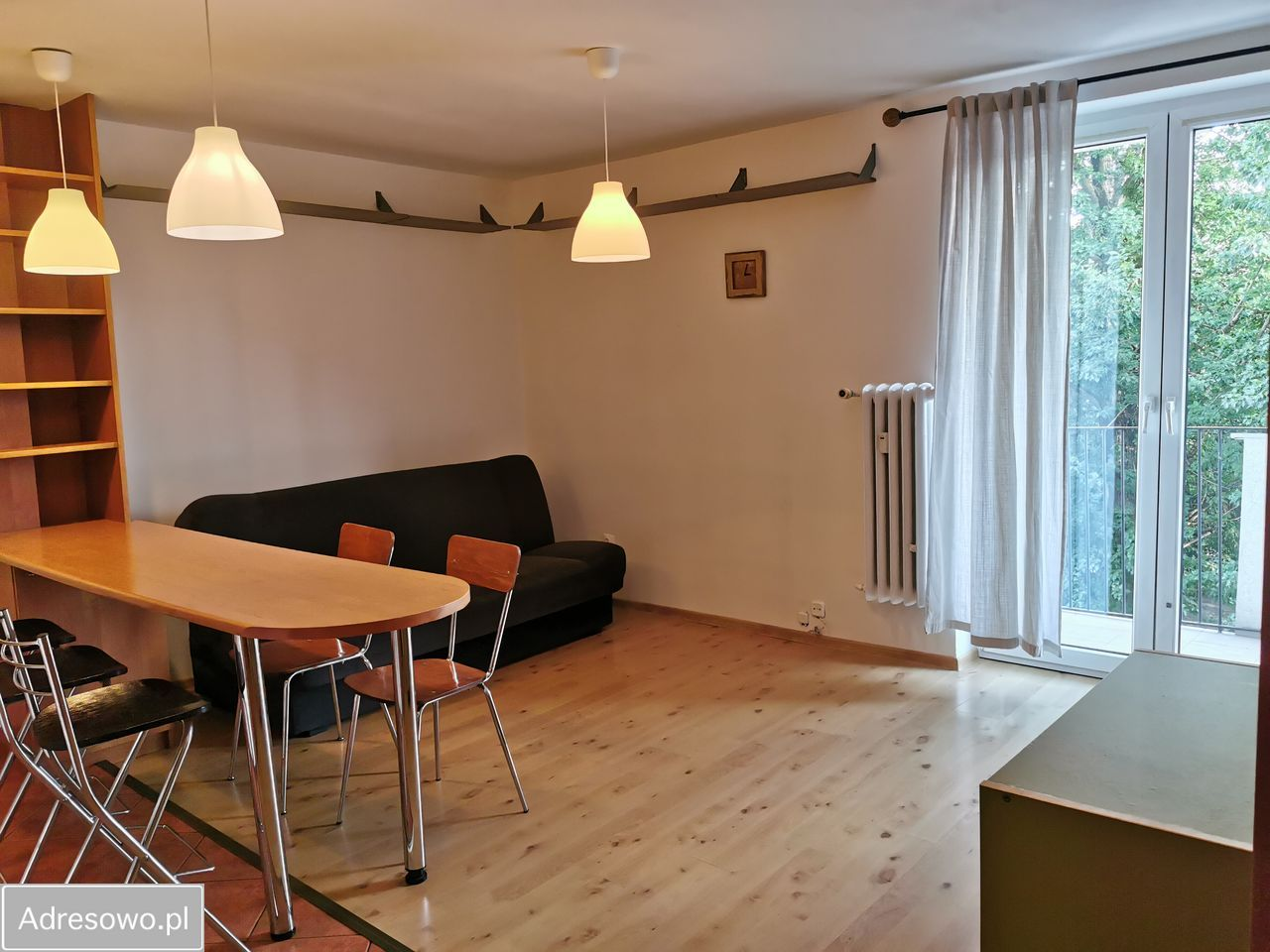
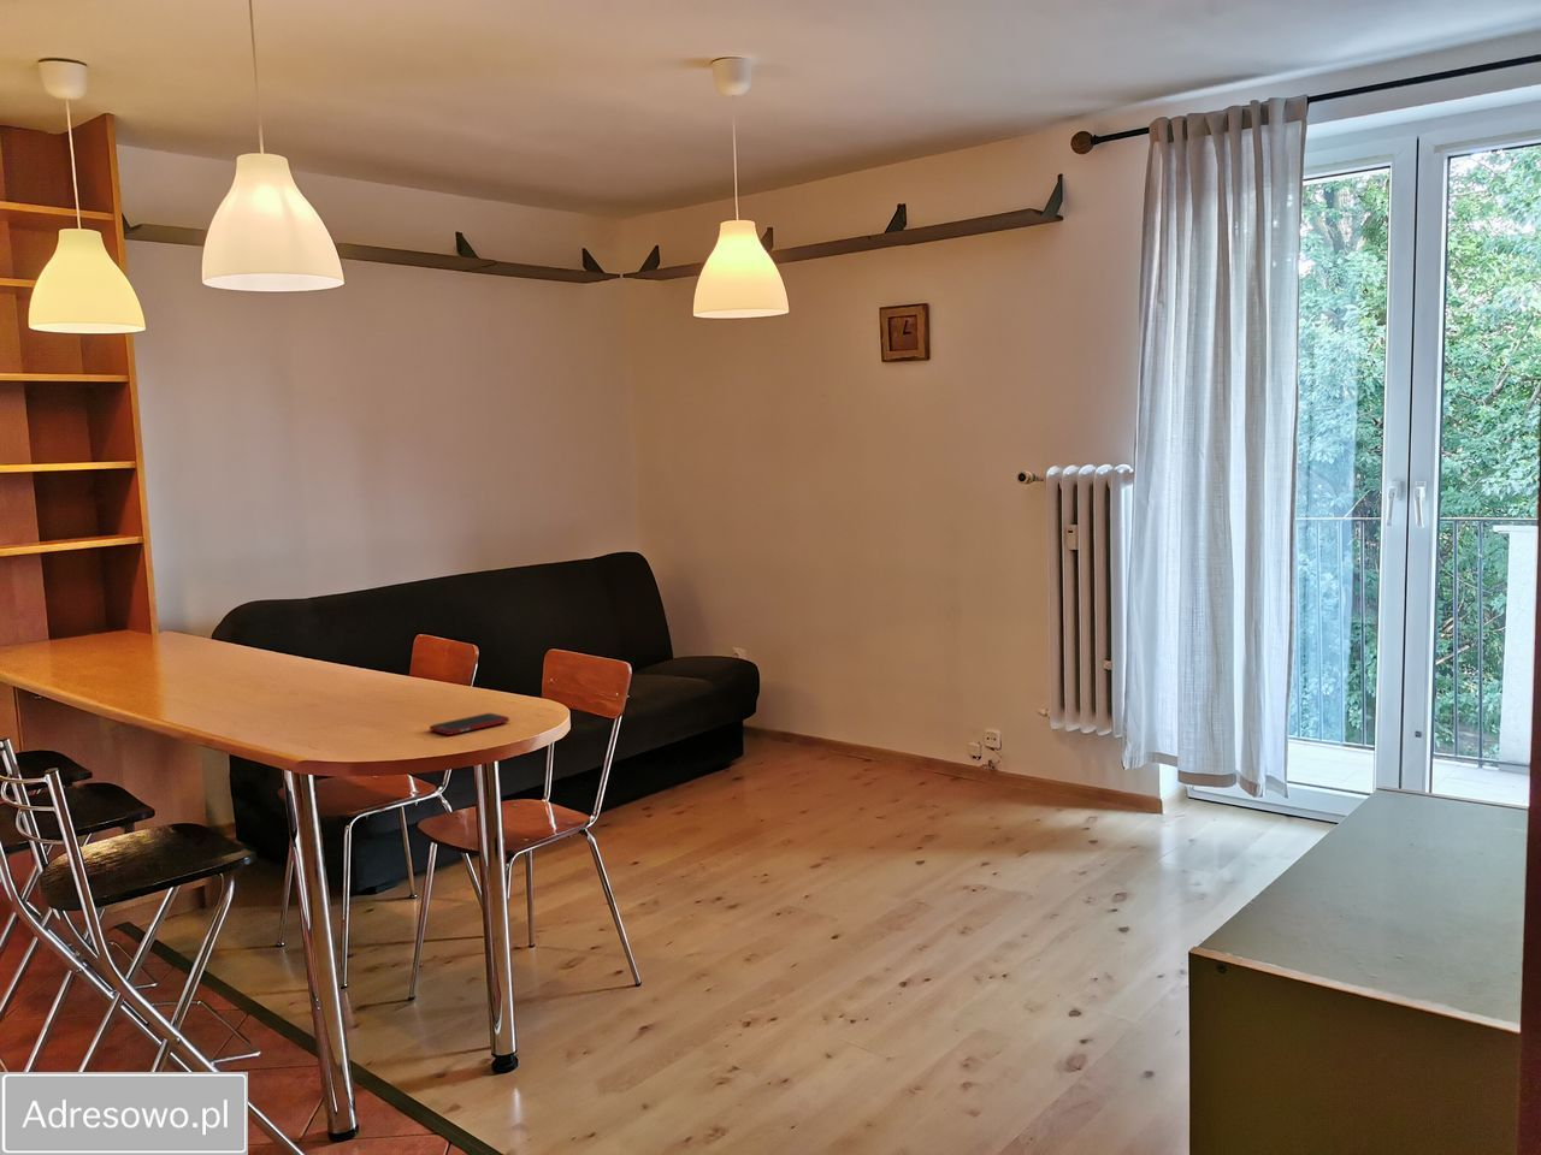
+ cell phone [428,712,511,736]
